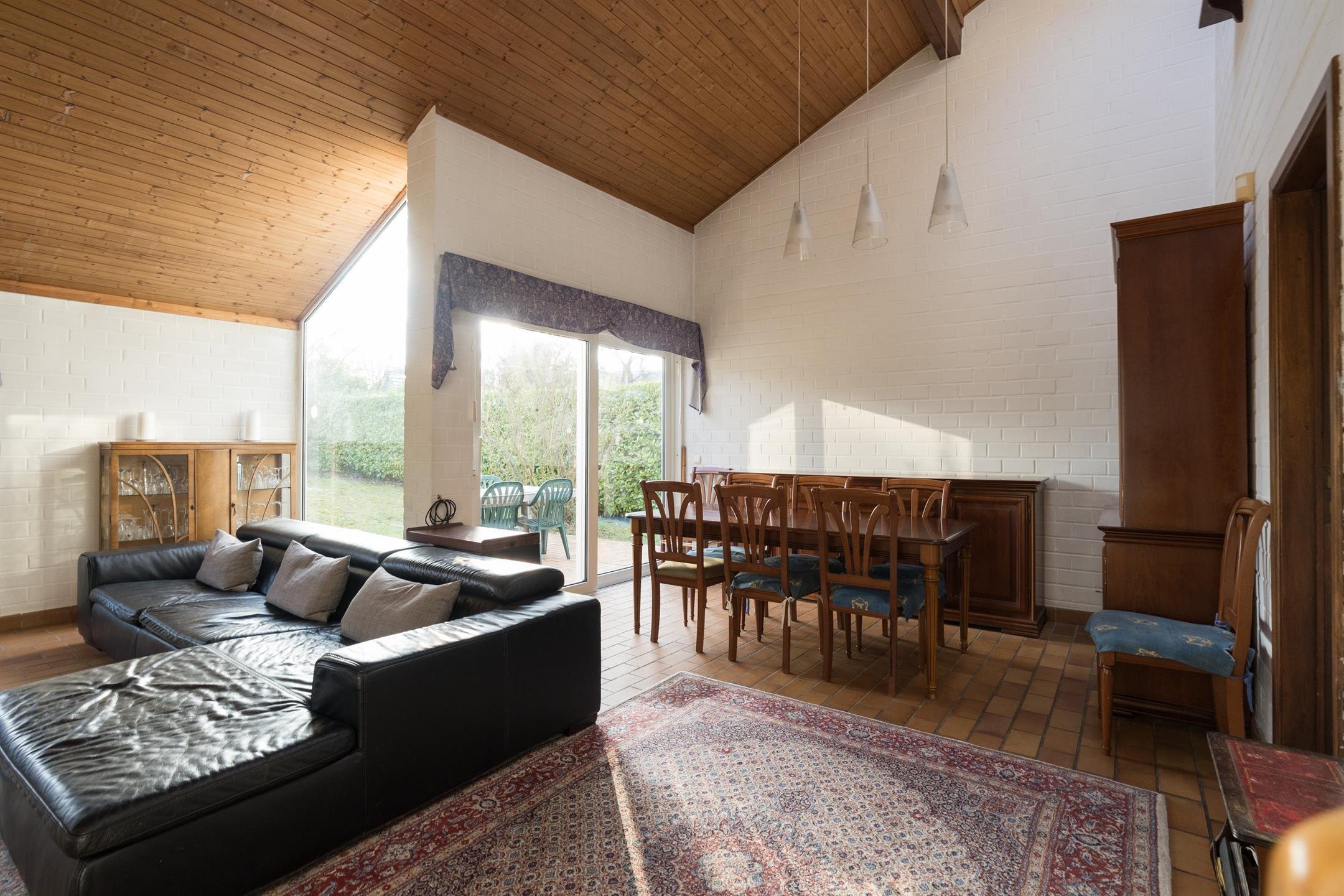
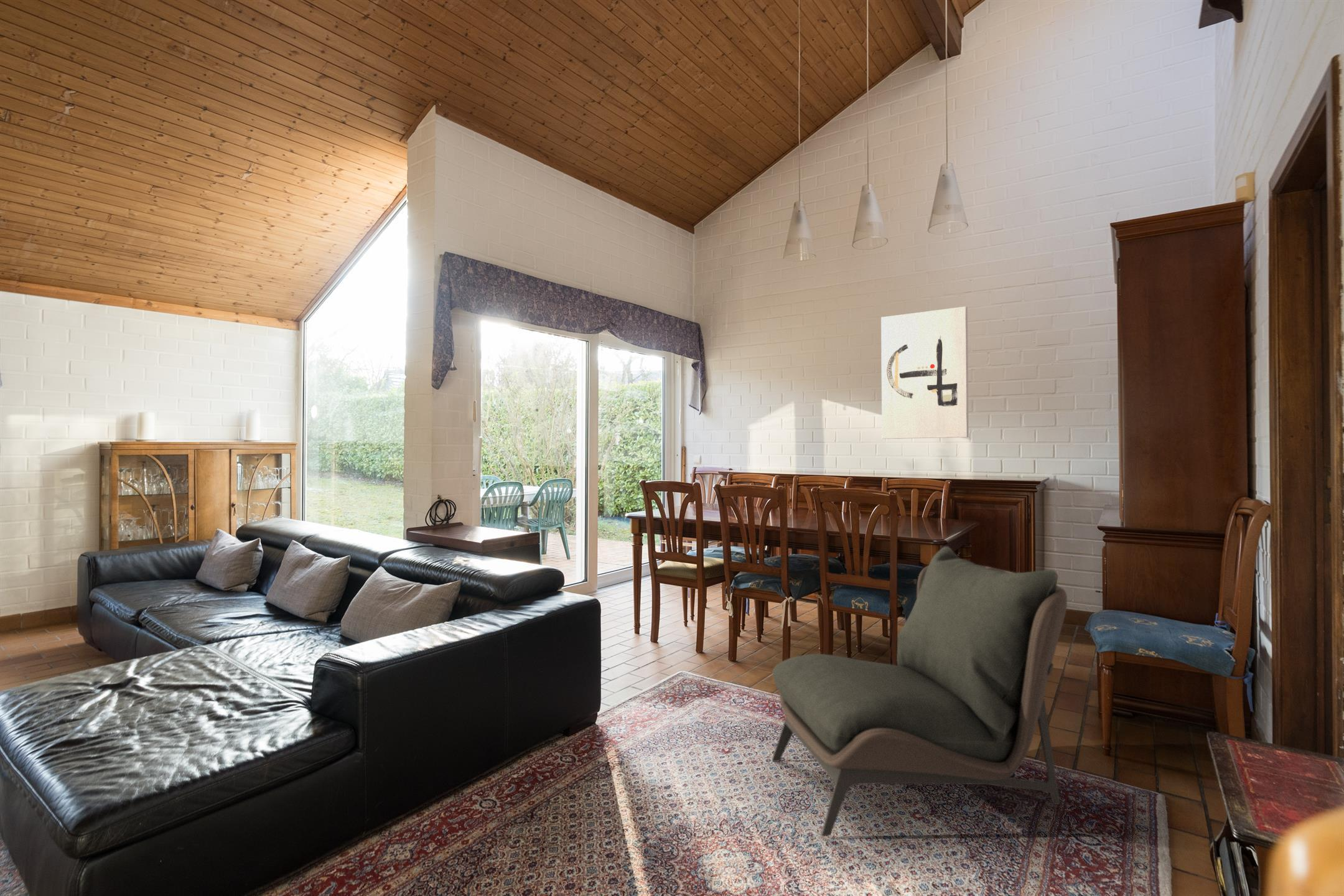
+ wall art [880,306,969,439]
+ armless chair [771,546,1068,838]
